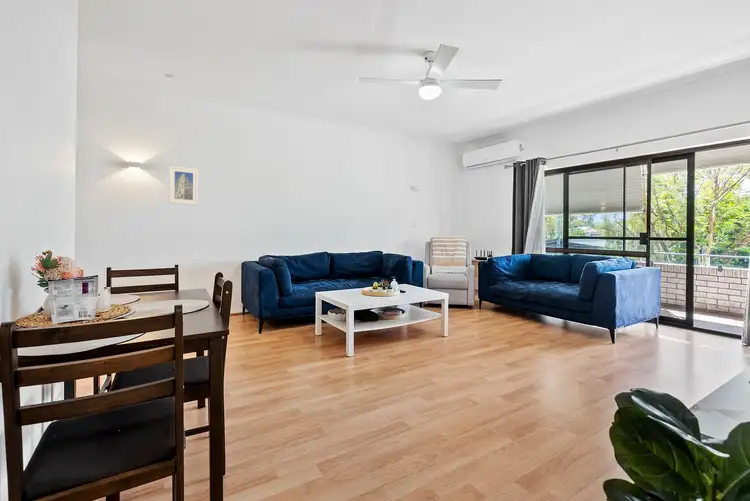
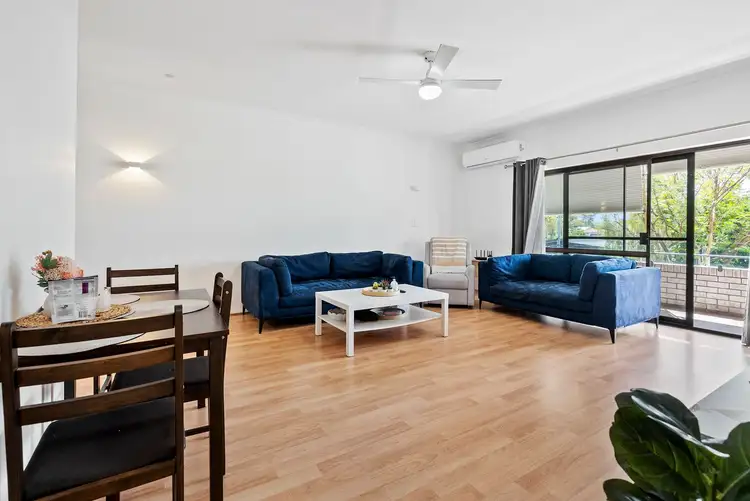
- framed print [168,165,199,206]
